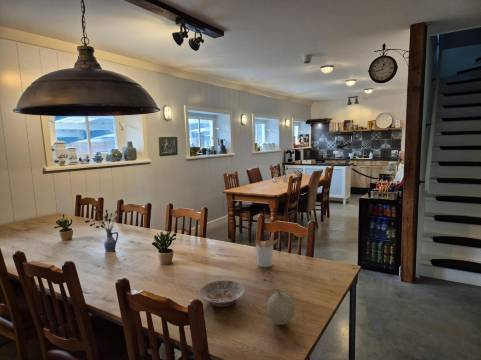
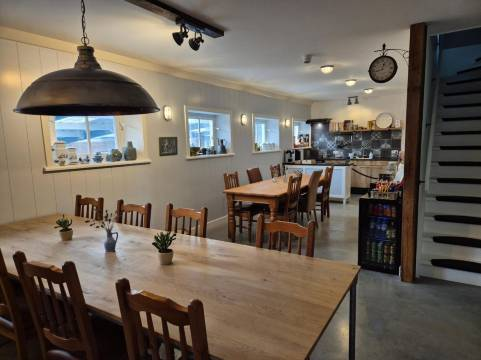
- bowl [198,279,246,308]
- fruit [264,288,296,326]
- utensil holder [254,232,280,268]
